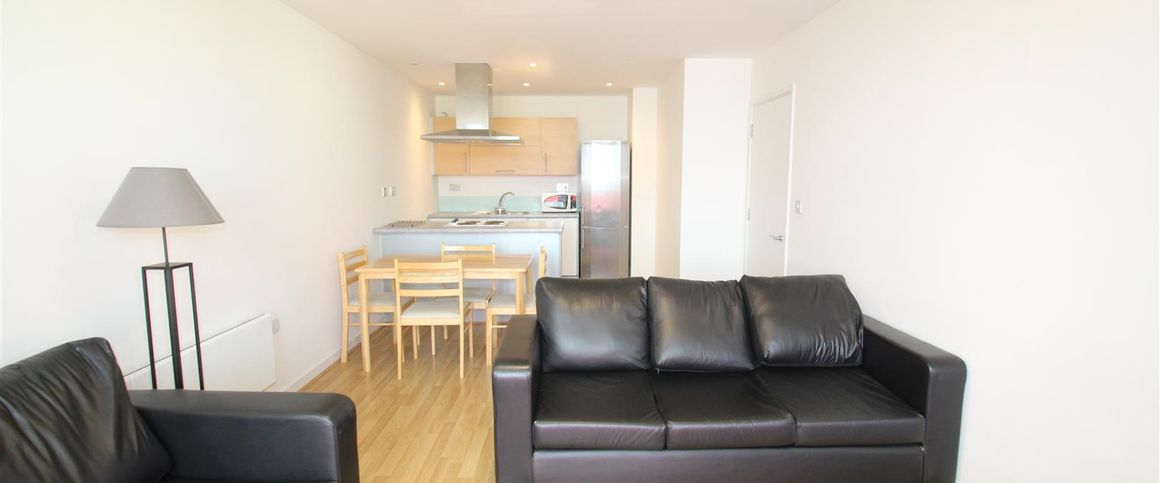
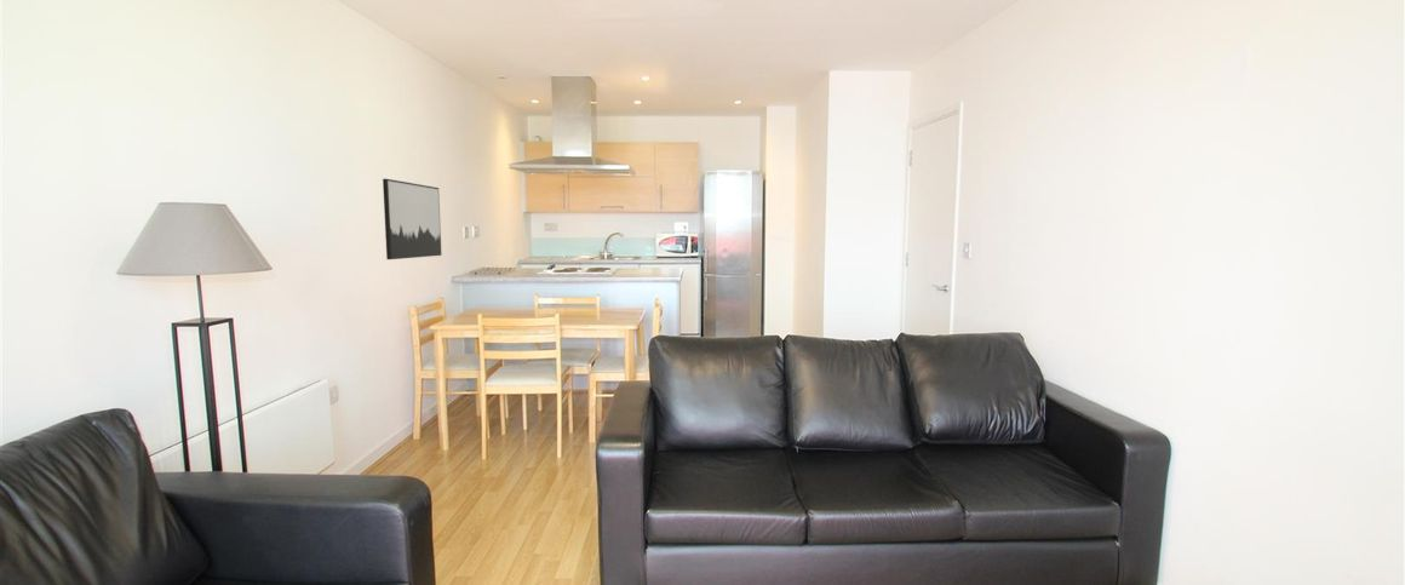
+ wall art [382,178,442,260]
